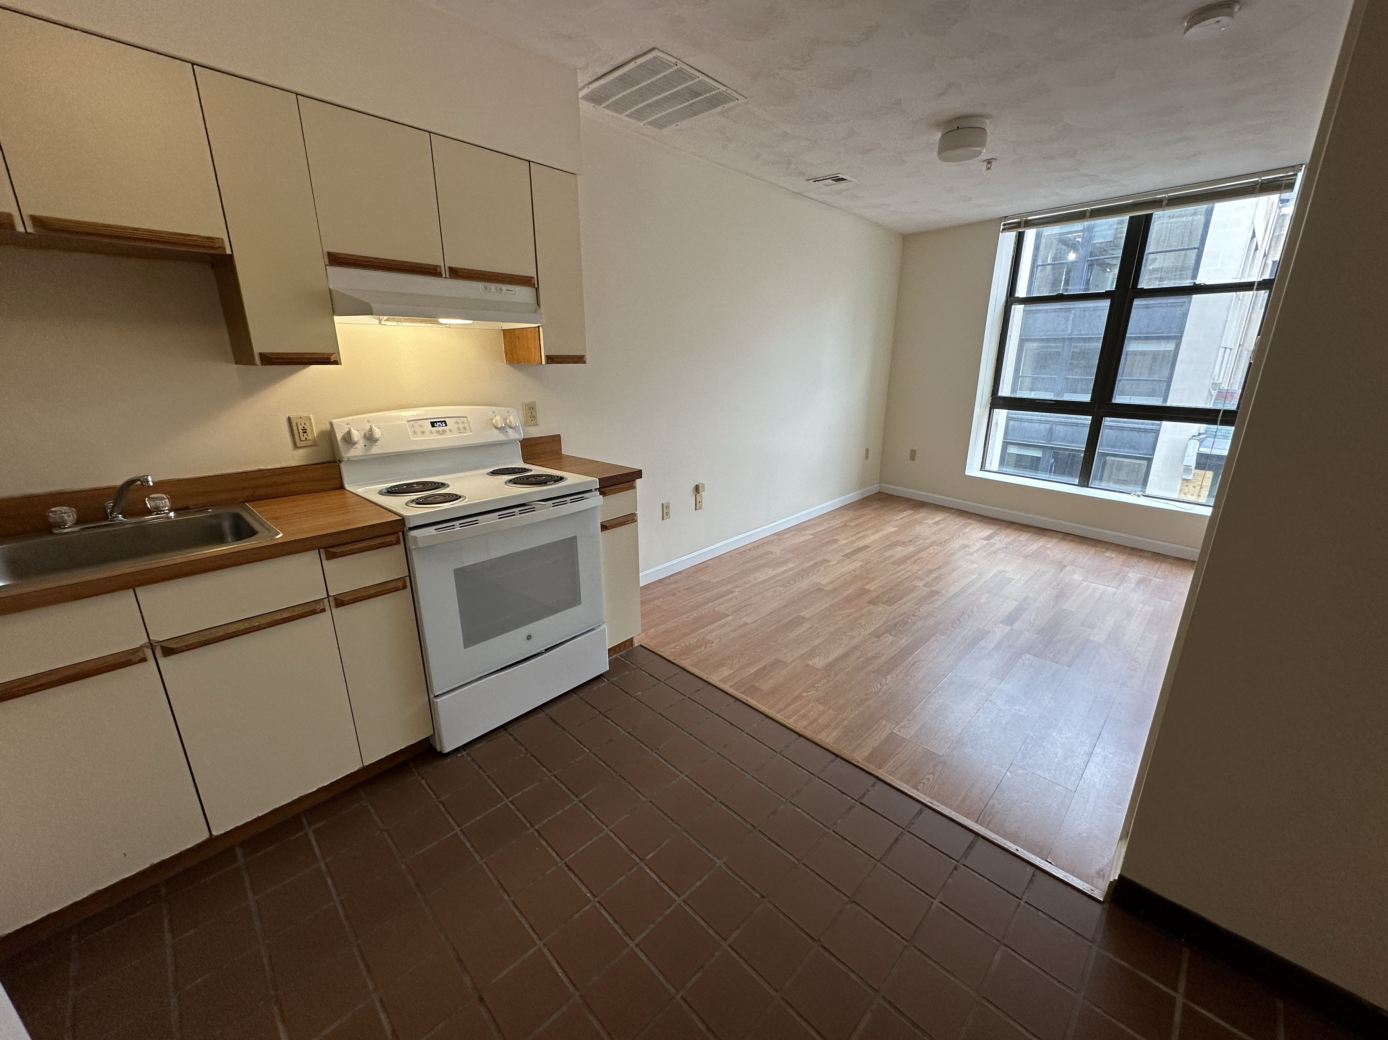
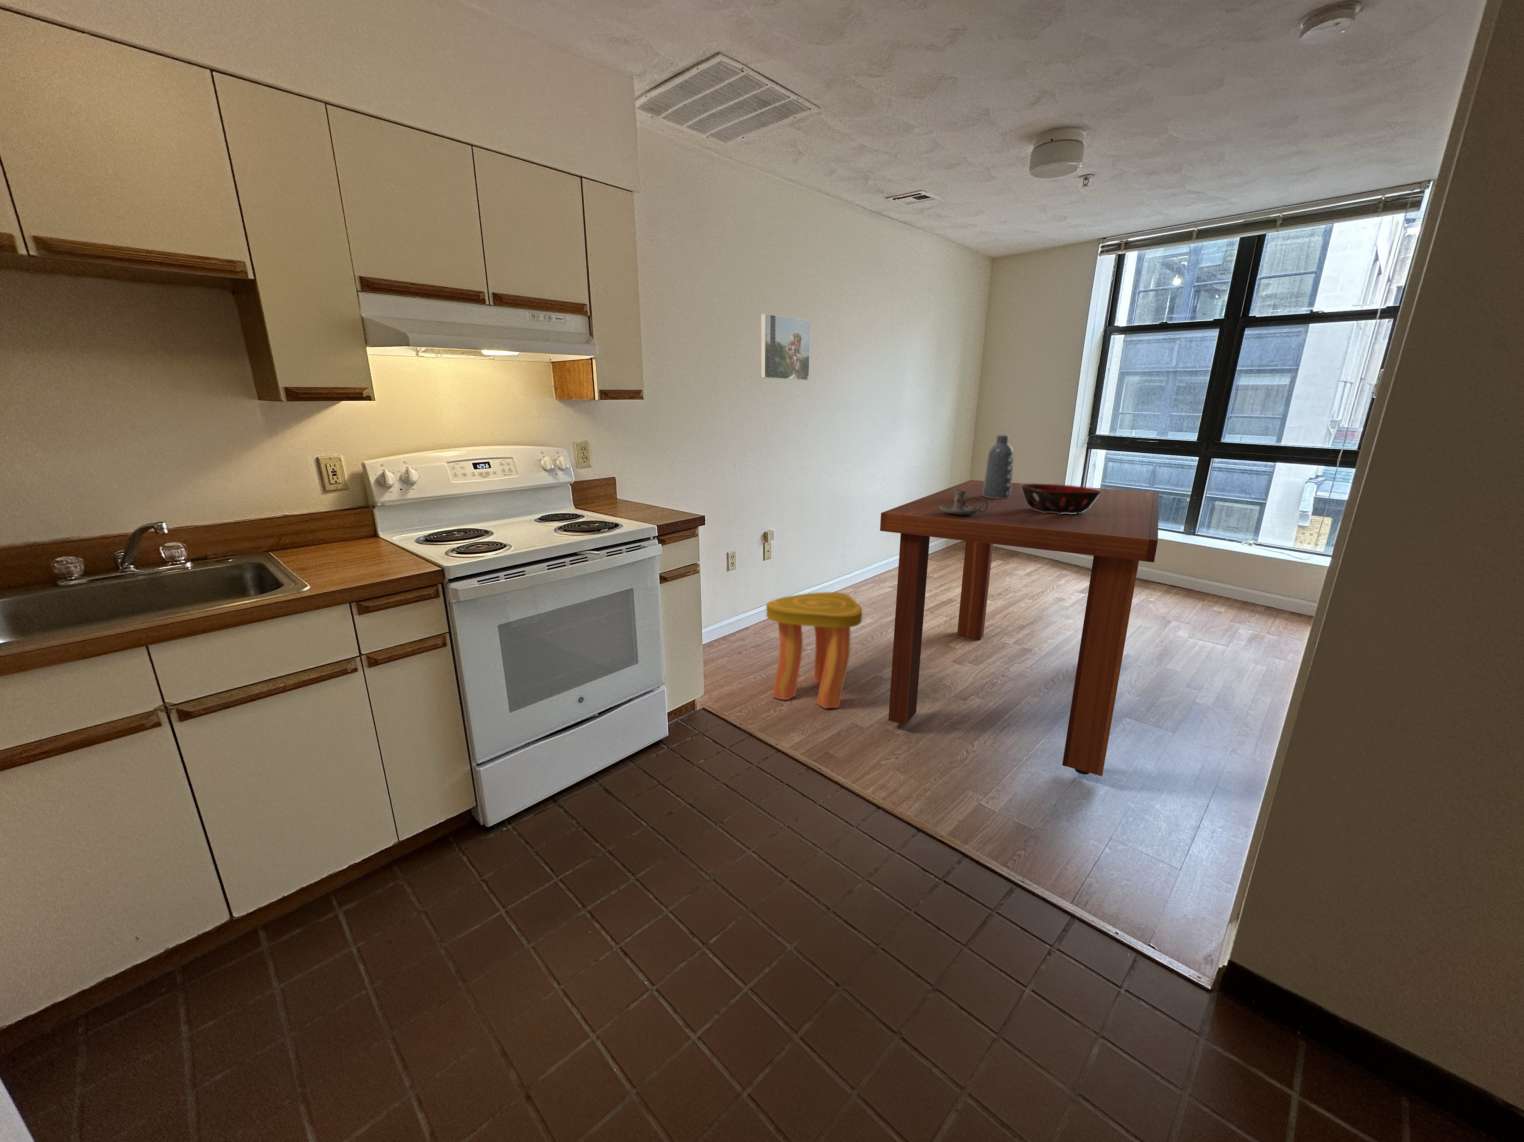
+ vase [983,435,1014,499]
+ decorative bowl [1020,483,1102,513]
+ stool [766,591,863,709]
+ candle holder [940,489,988,516]
+ dining table [880,480,1159,776]
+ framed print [760,313,811,381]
